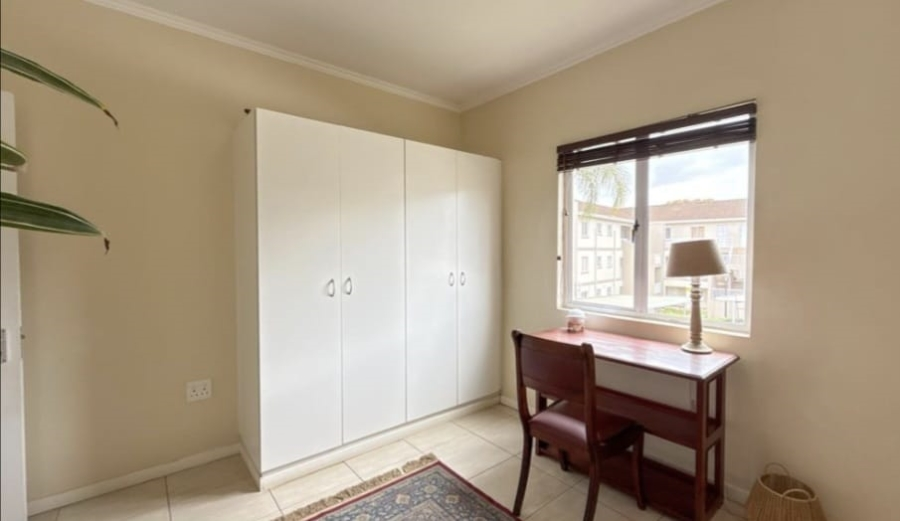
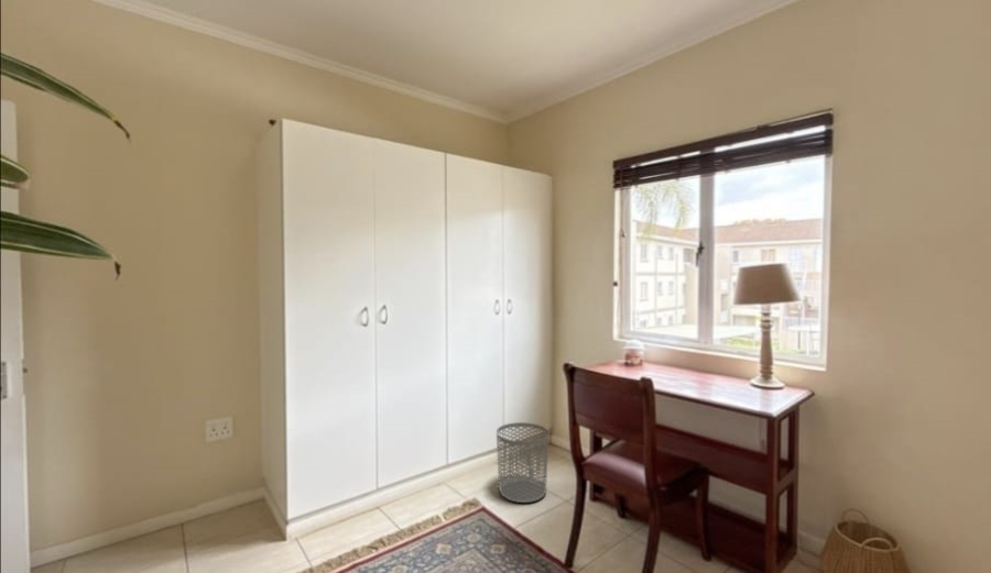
+ waste bin [496,421,549,504]
